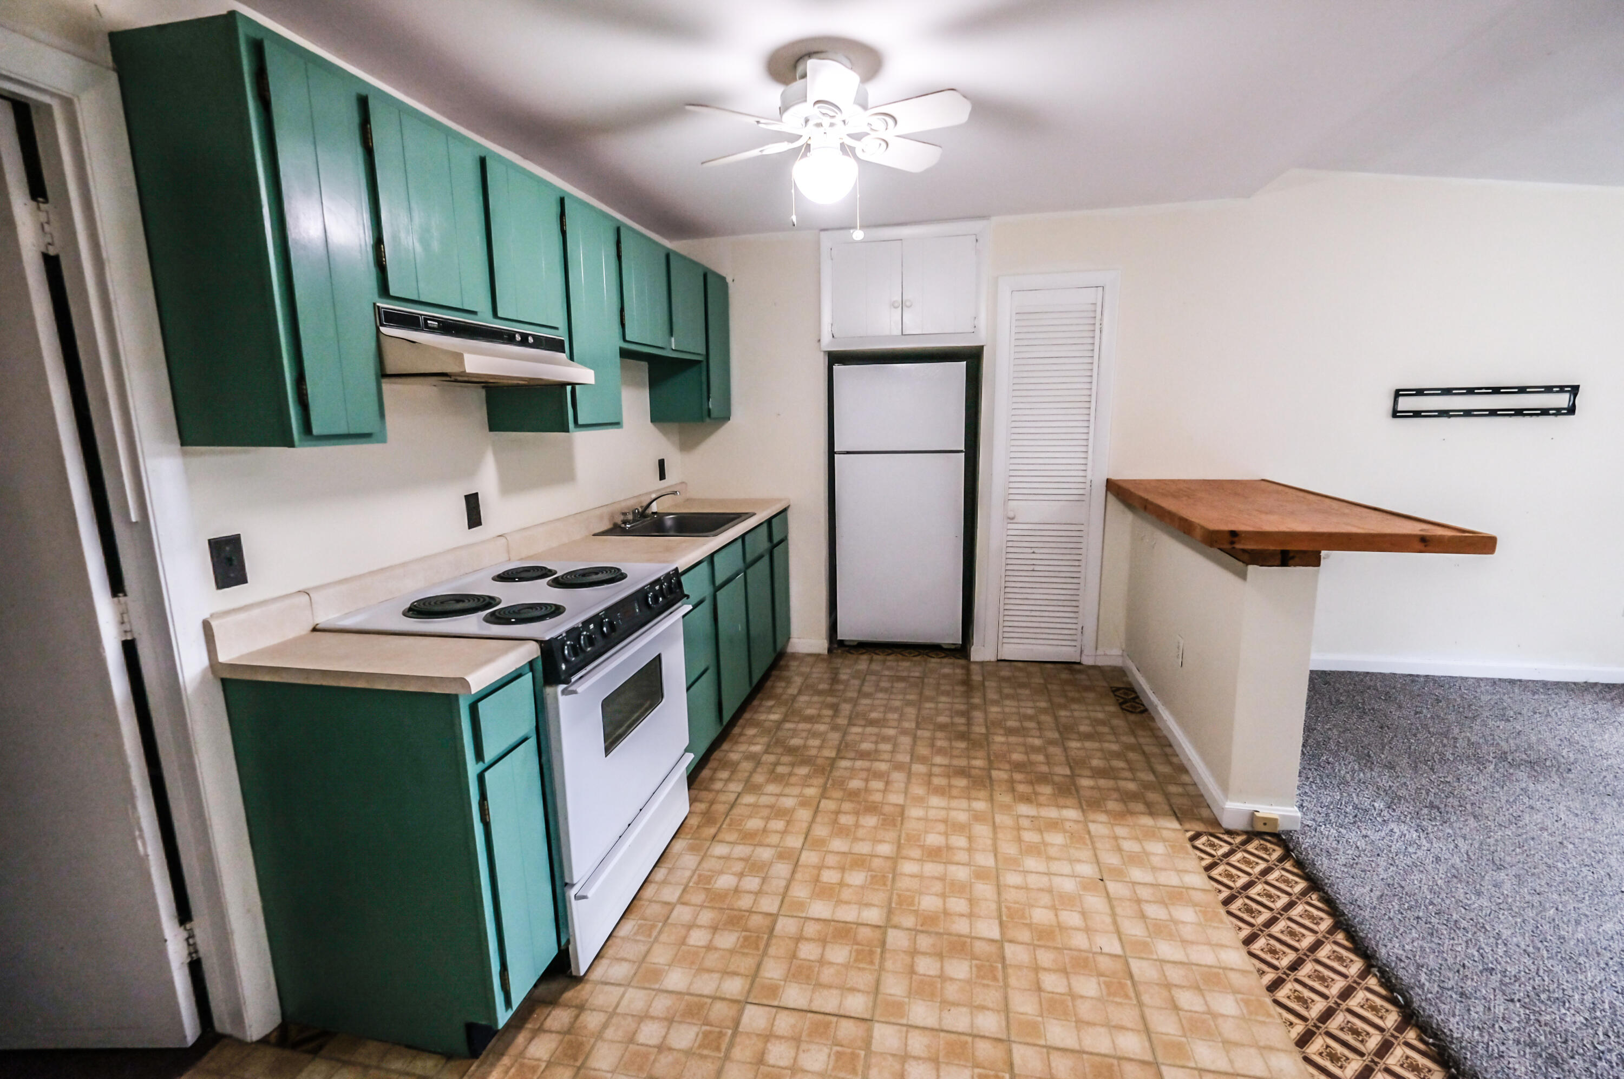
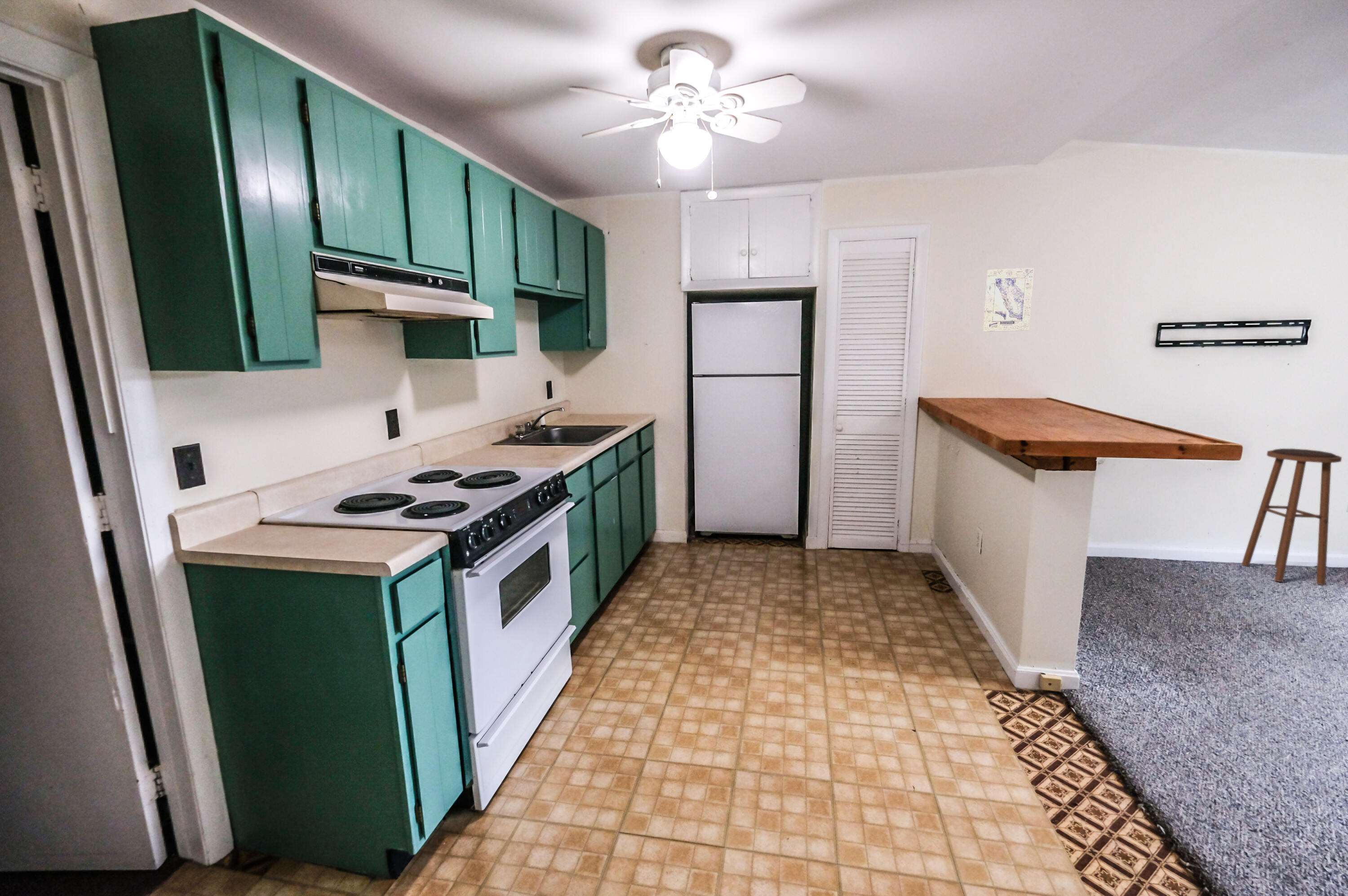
+ stool [1241,448,1342,585]
+ wall art [983,267,1034,332]
